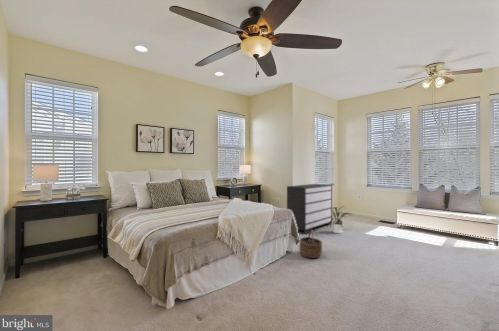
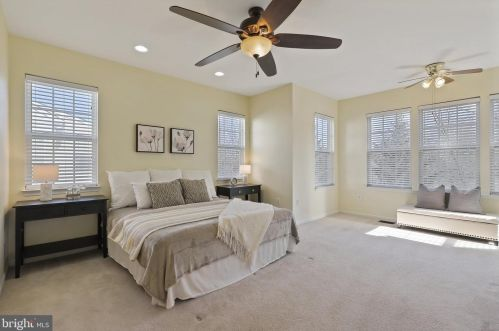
- wicker basket [298,229,323,259]
- house plant [329,205,354,234]
- dresser [286,183,333,235]
